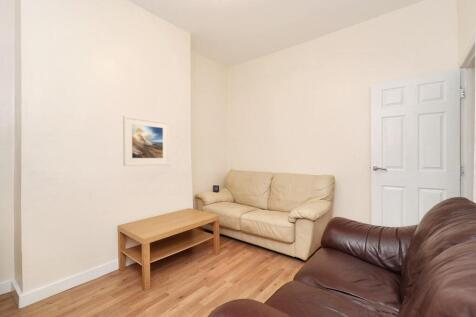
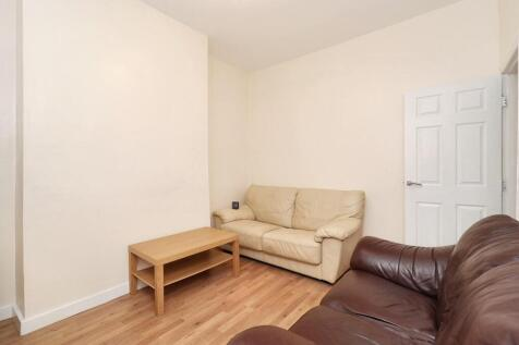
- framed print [122,115,170,167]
